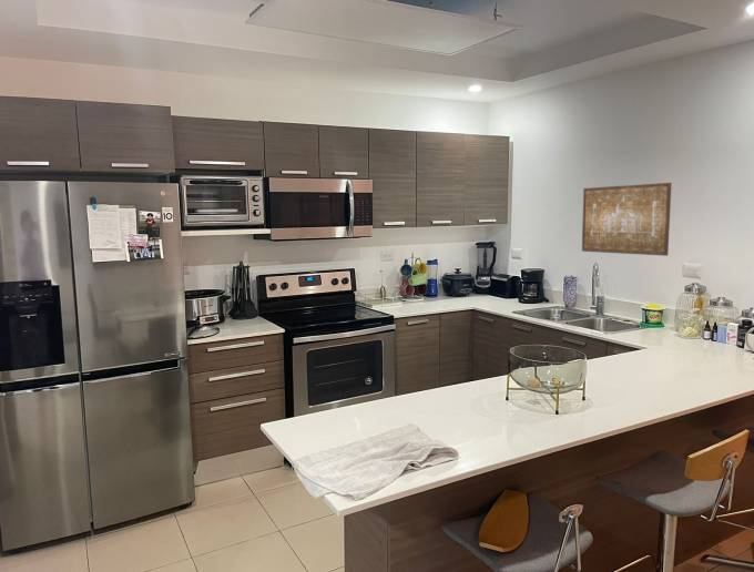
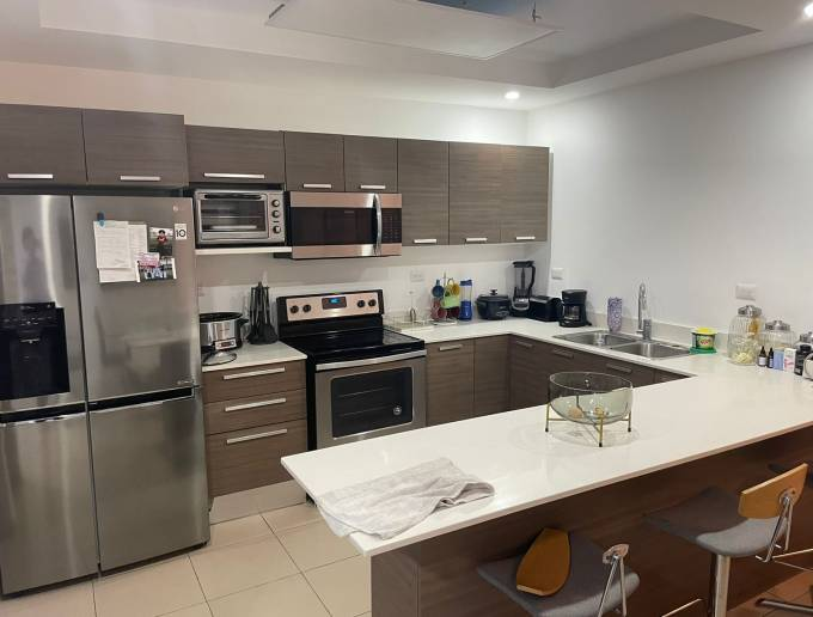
- wall art [581,182,673,257]
